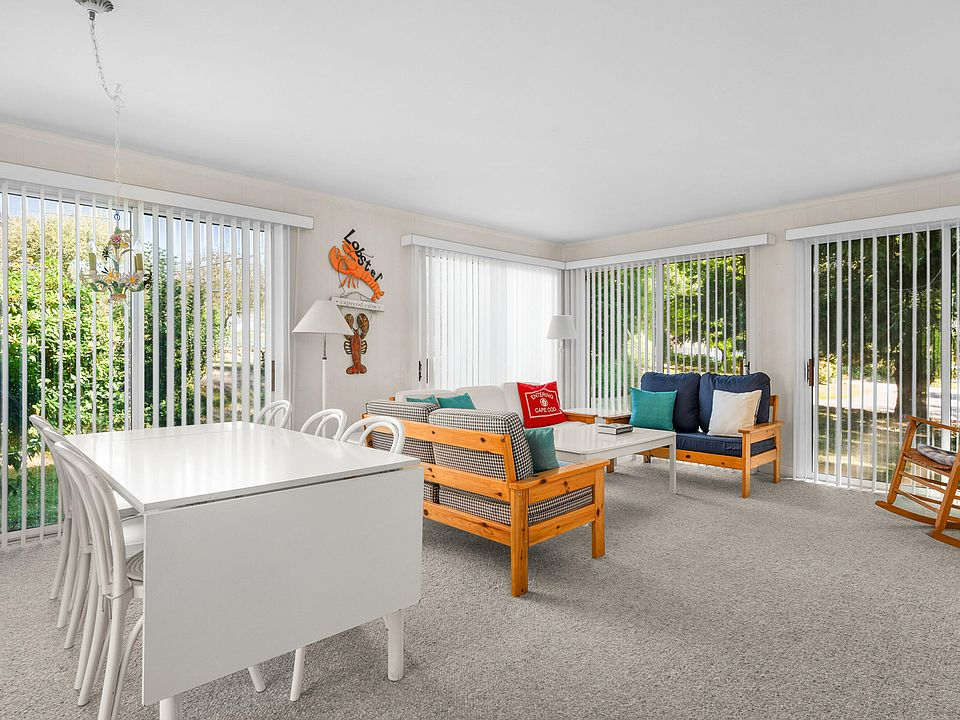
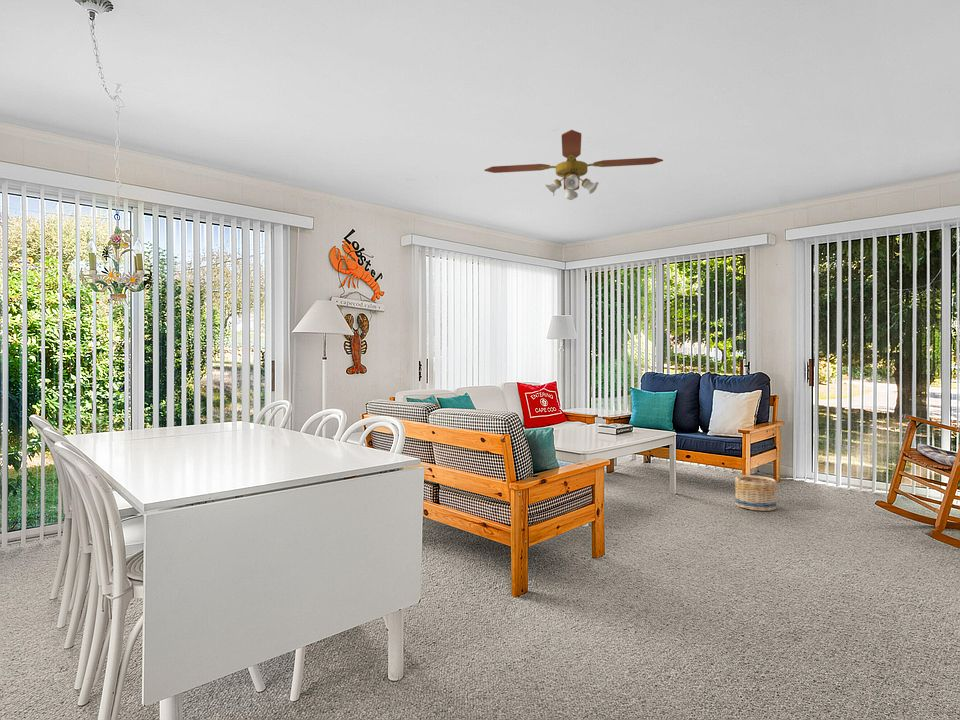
+ basket [734,474,778,512]
+ ceiling fan [483,129,664,201]
